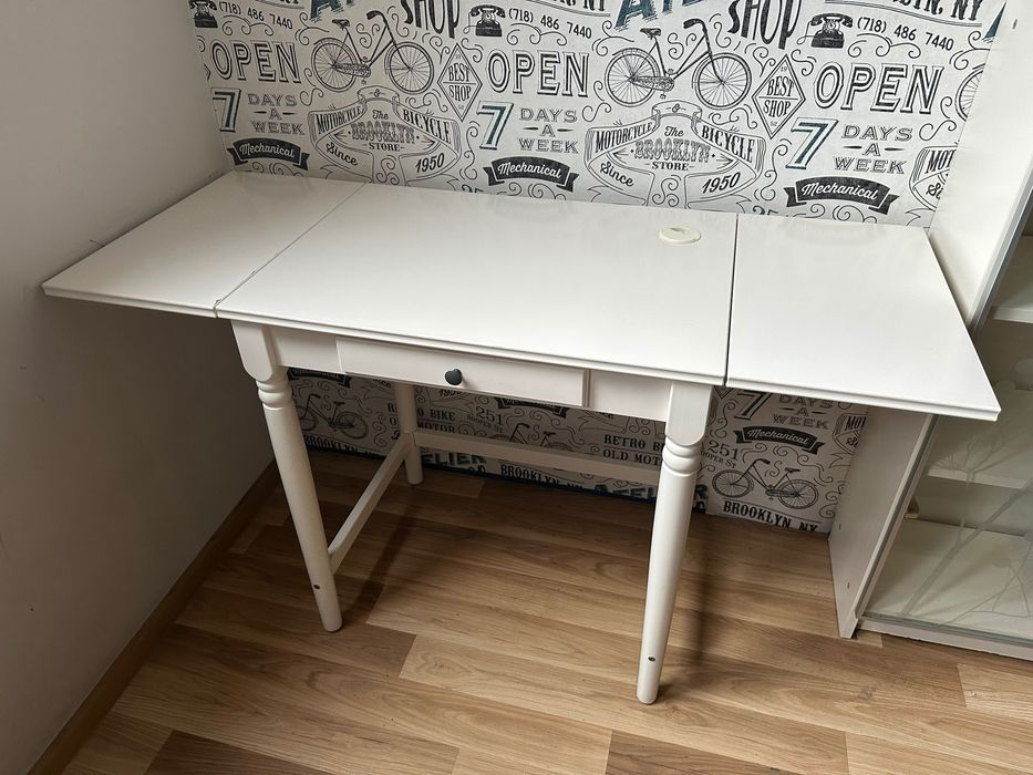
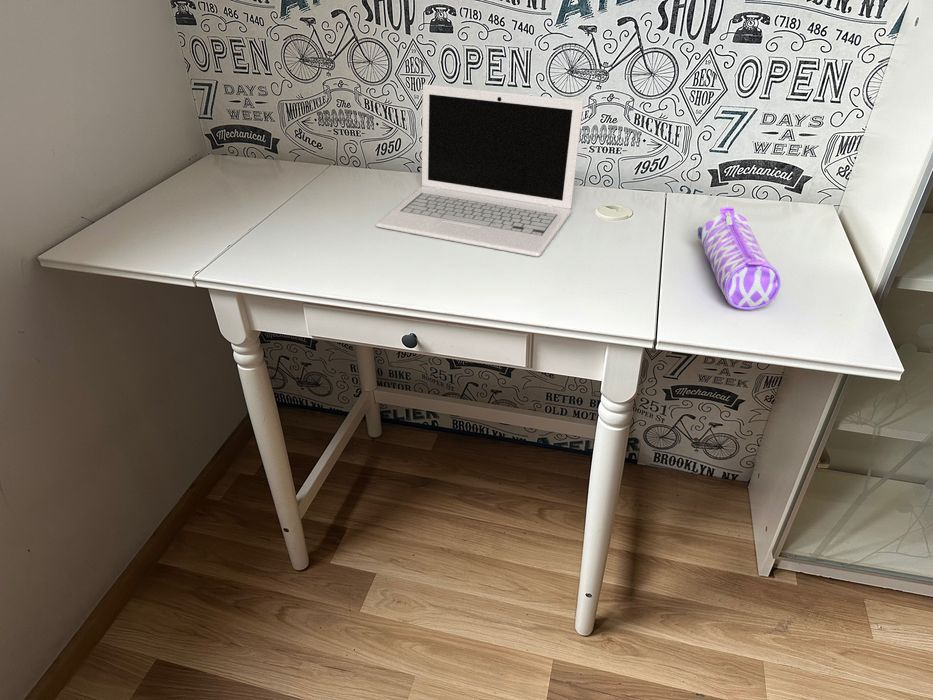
+ pencil case [697,206,782,311]
+ laptop [374,83,584,258]
